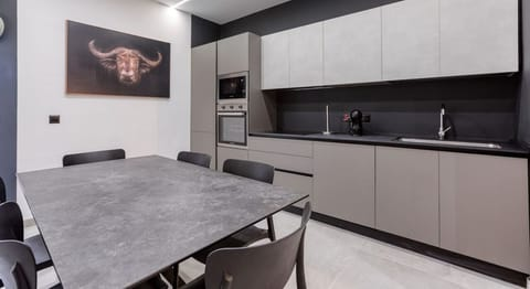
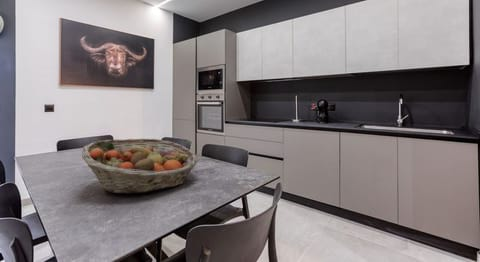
+ fruit basket [81,138,199,195]
